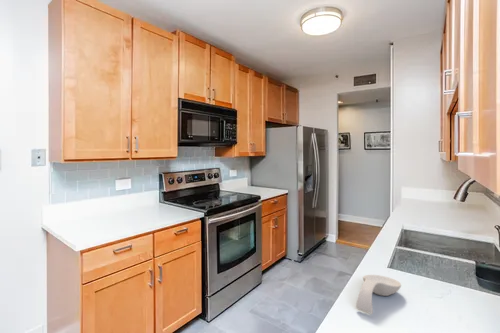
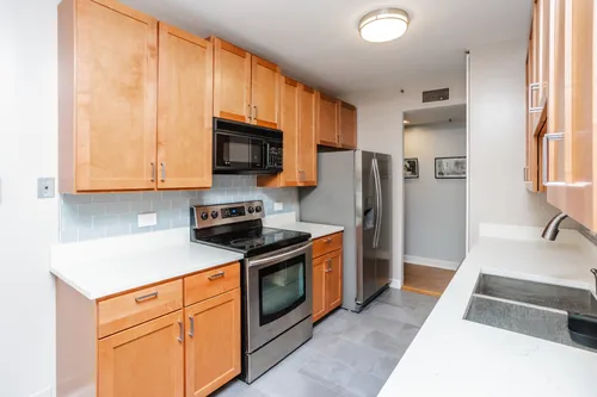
- spoon rest [355,274,402,315]
